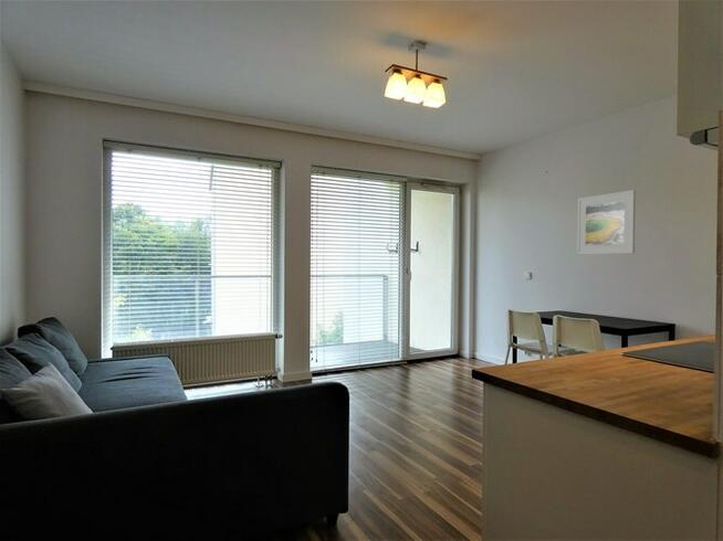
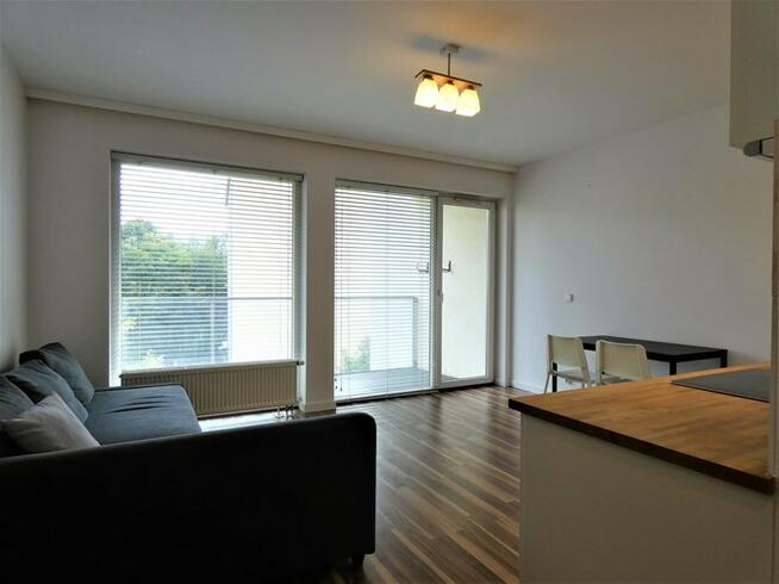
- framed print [576,189,637,256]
